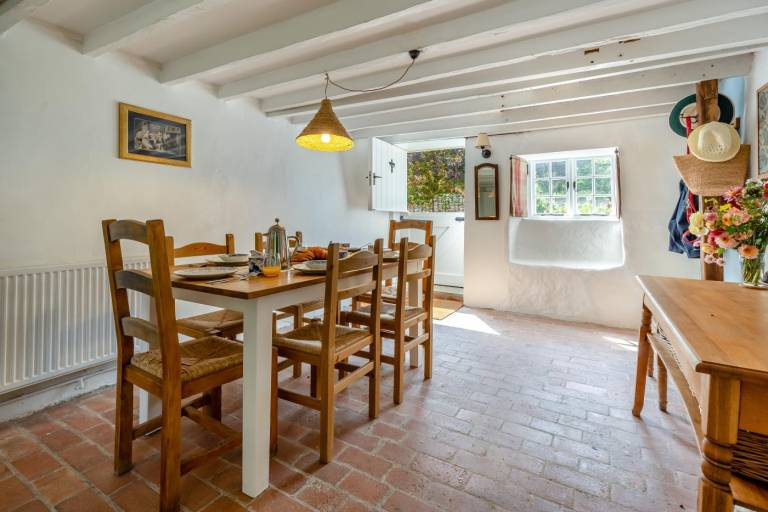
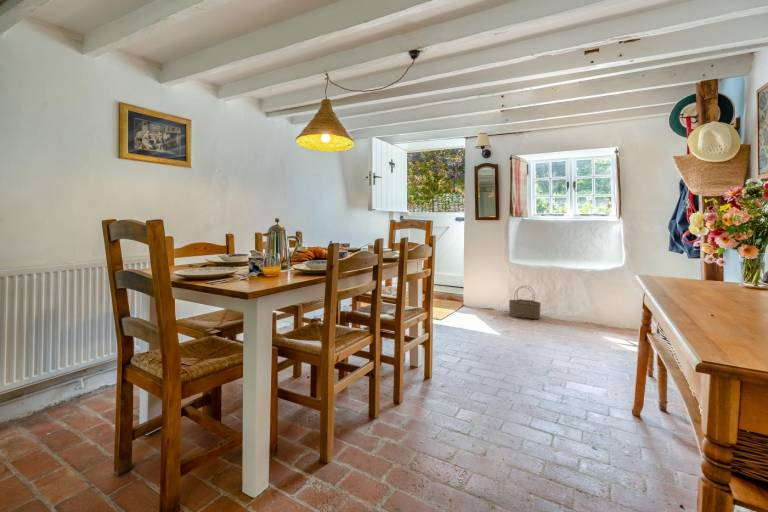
+ wicker basket [508,285,542,320]
